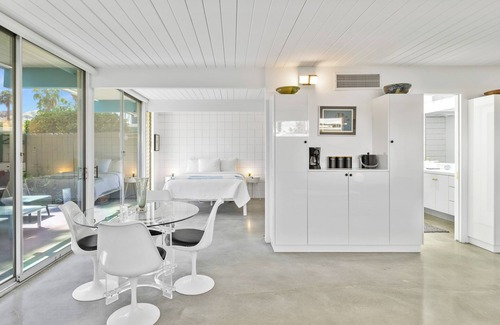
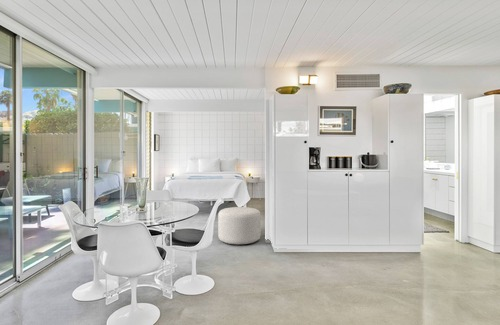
+ ottoman [217,206,262,245]
